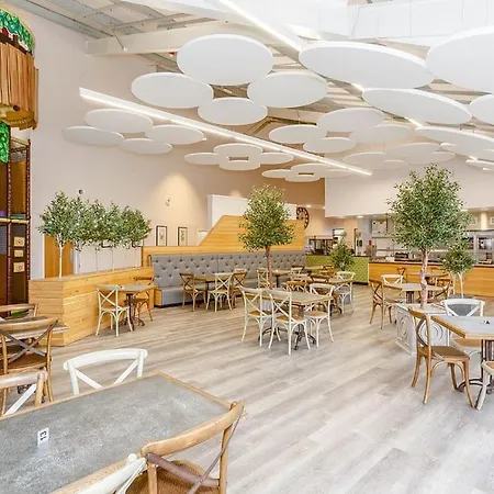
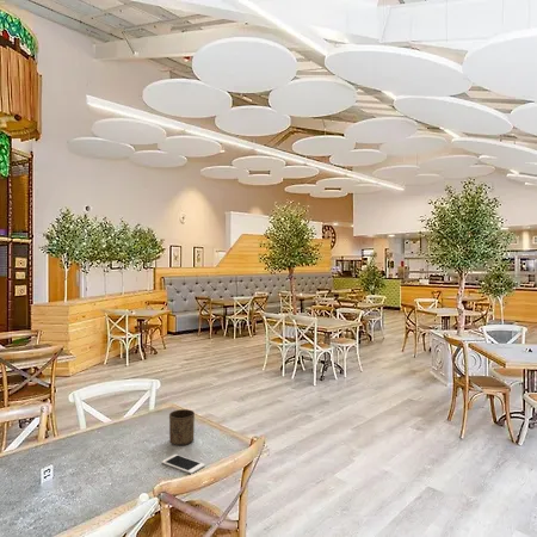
+ cup [168,408,196,446]
+ cell phone [161,453,206,475]
